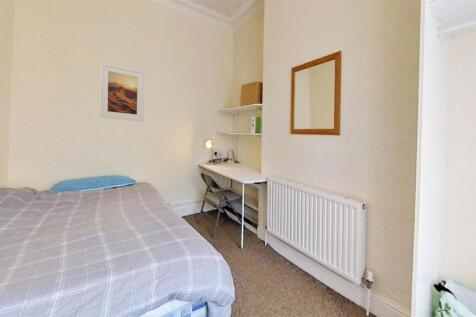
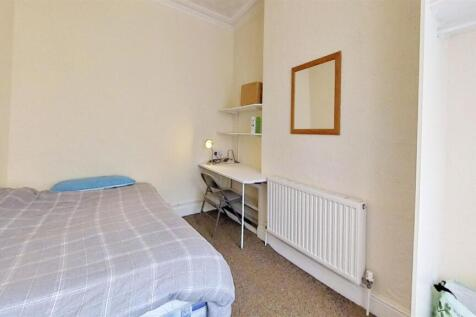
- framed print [99,62,145,122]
